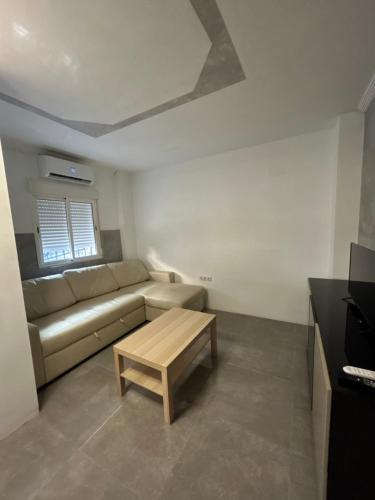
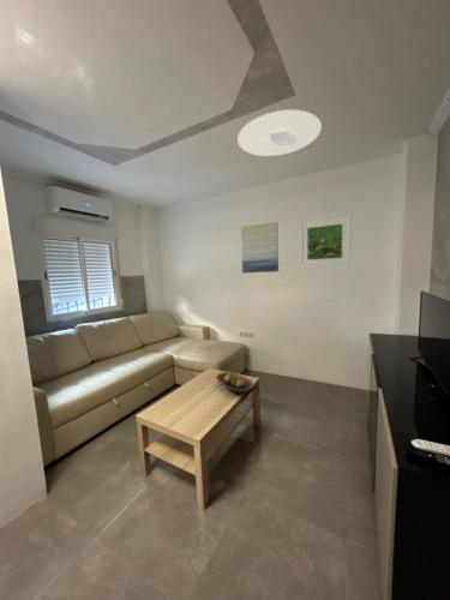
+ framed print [299,214,353,269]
+ fruit bowl [215,371,256,395]
+ ceiling light [236,108,323,157]
+ wall art [240,221,280,274]
